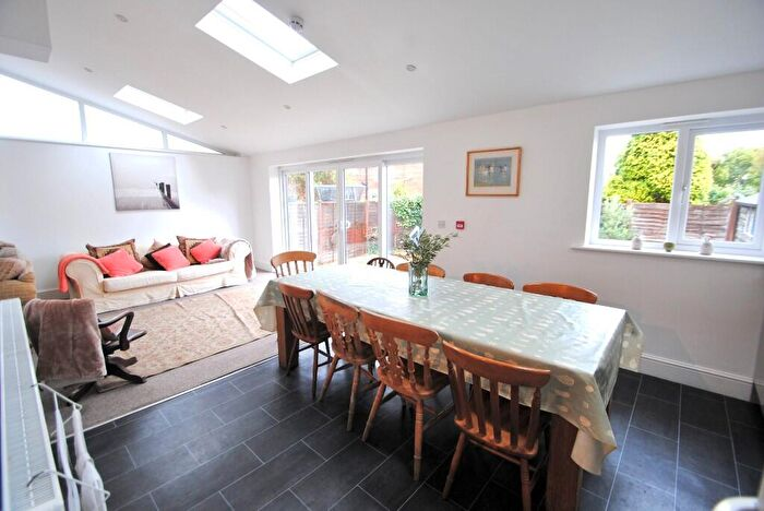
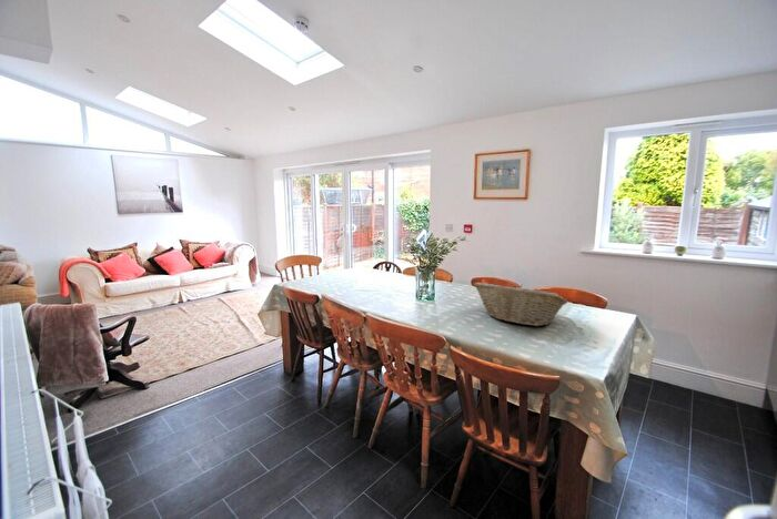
+ fruit basket [473,282,569,327]
